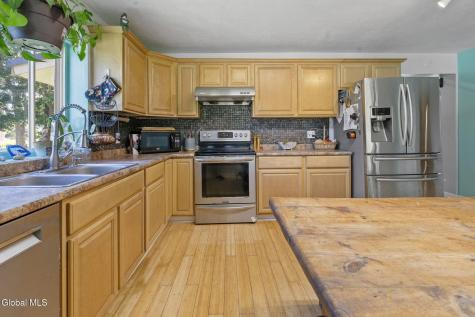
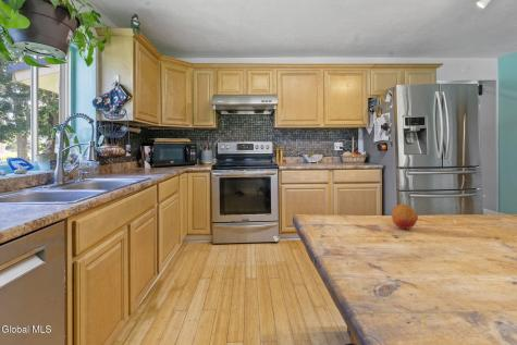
+ fruit [391,202,419,230]
